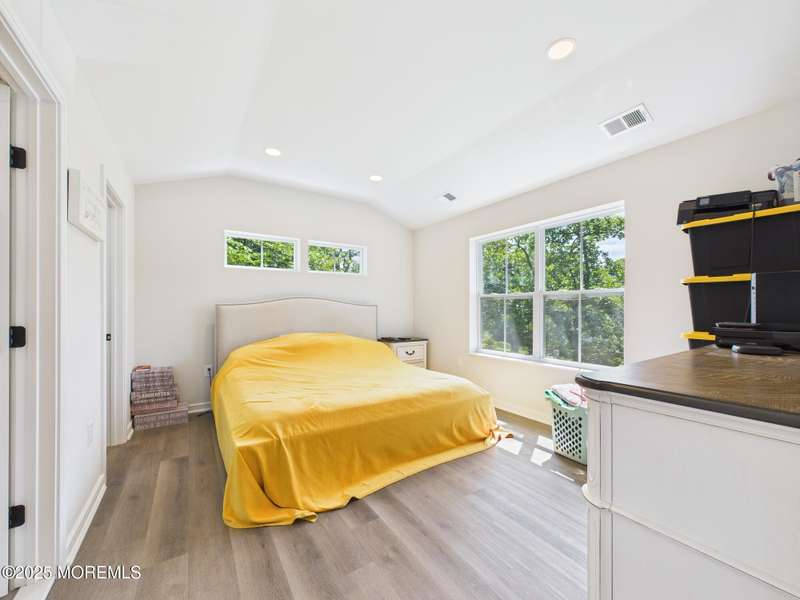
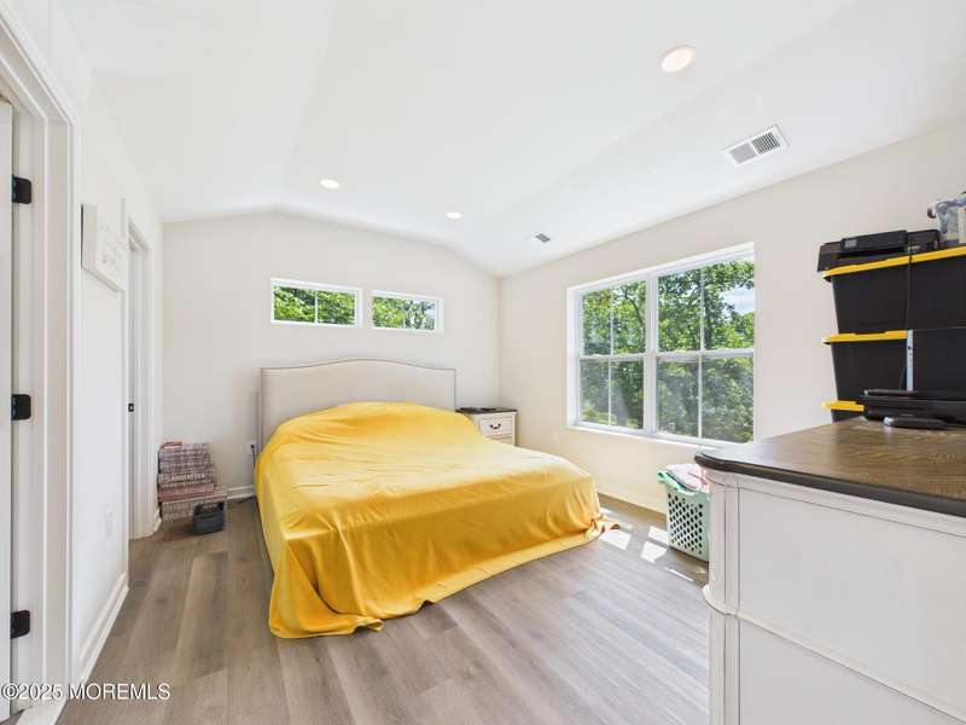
+ storage bin [191,499,227,535]
